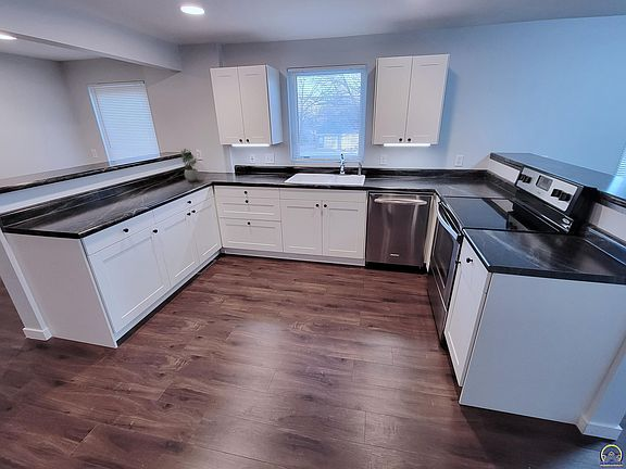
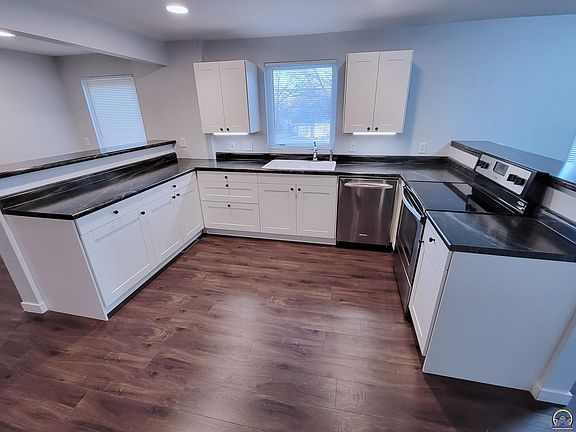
- potted plant [180,148,200,182]
